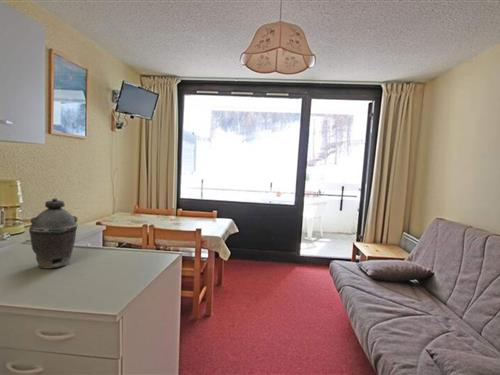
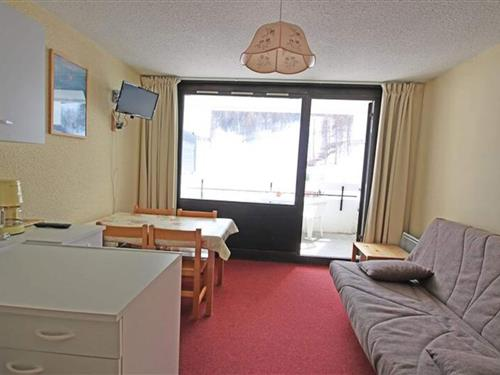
- kettle [28,197,79,270]
